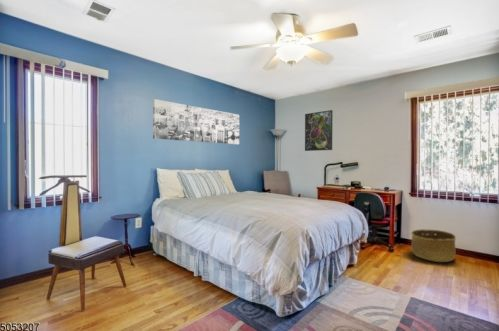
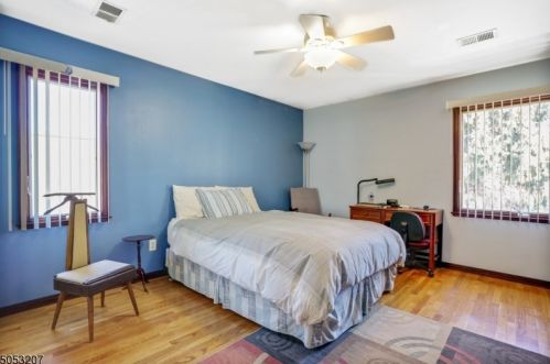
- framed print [304,109,334,152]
- basket [410,228,457,263]
- wall art [152,98,240,146]
